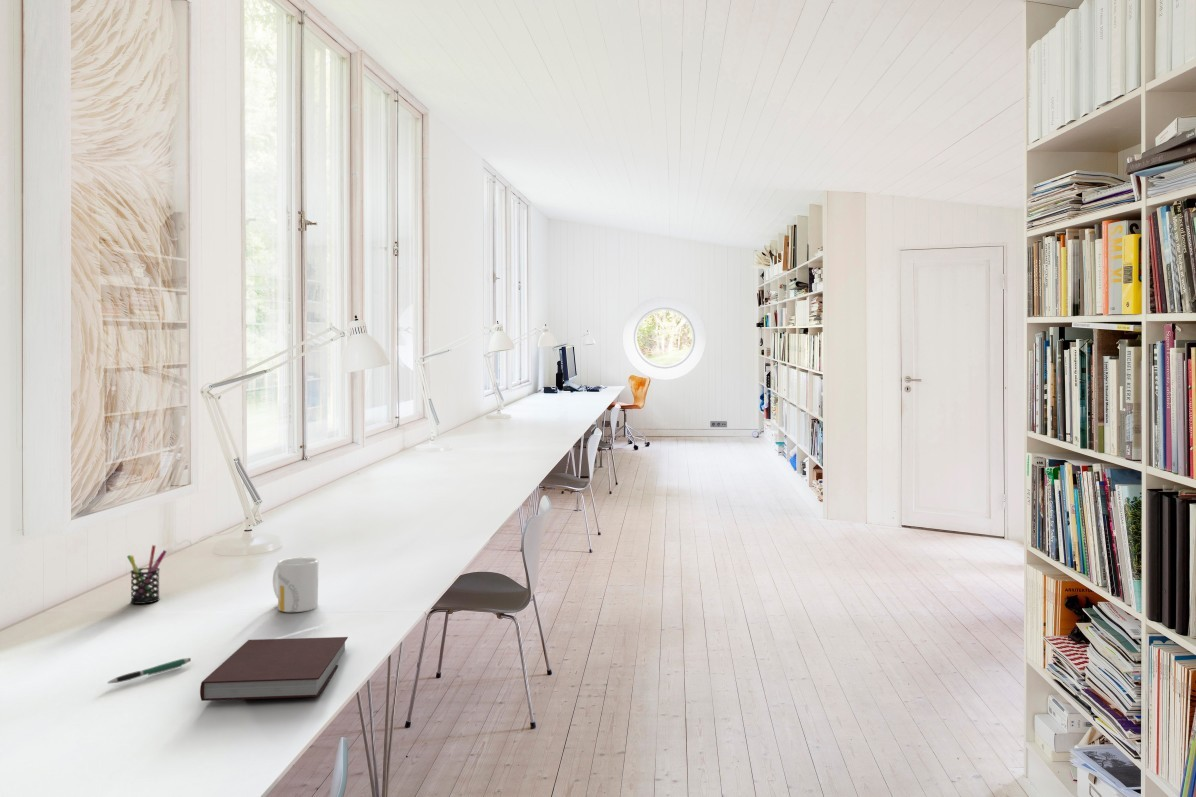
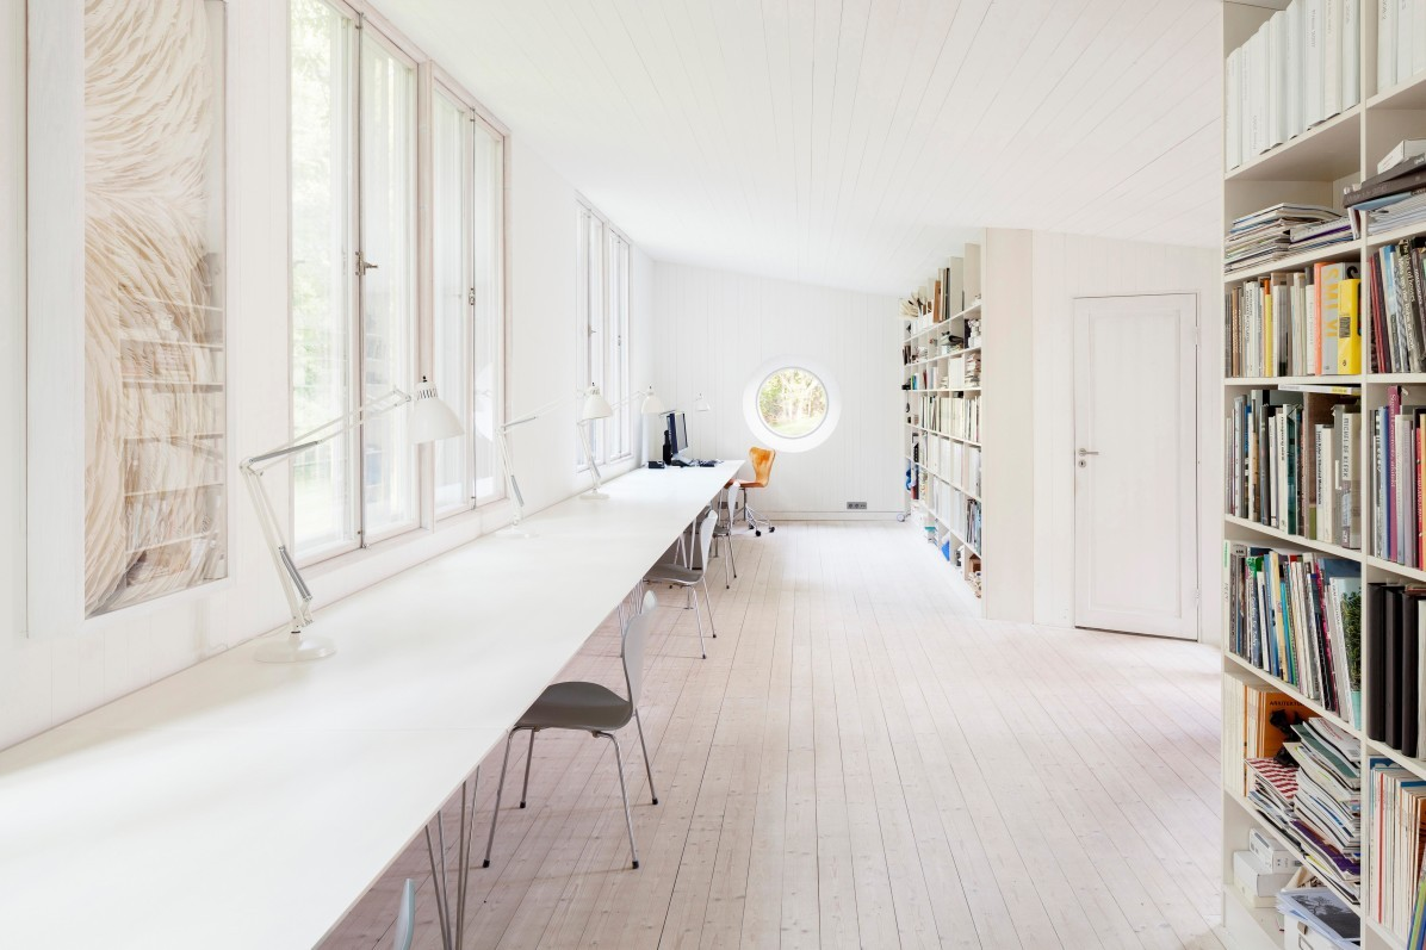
- pen holder [126,544,168,605]
- mug [272,557,320,613]
- pen [107,657,192,684]
- notebook [199,636,349,702]
